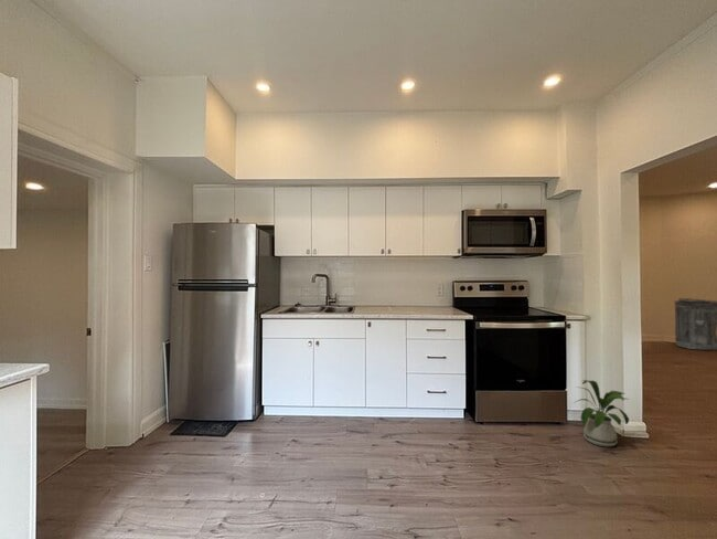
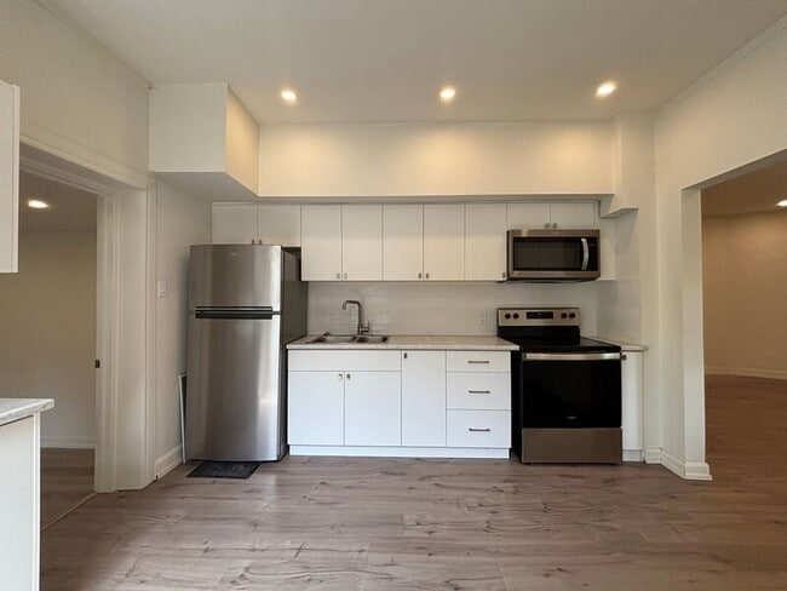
- trash can lid [674,297,717,351]
- house plant [572,379,630,447]
